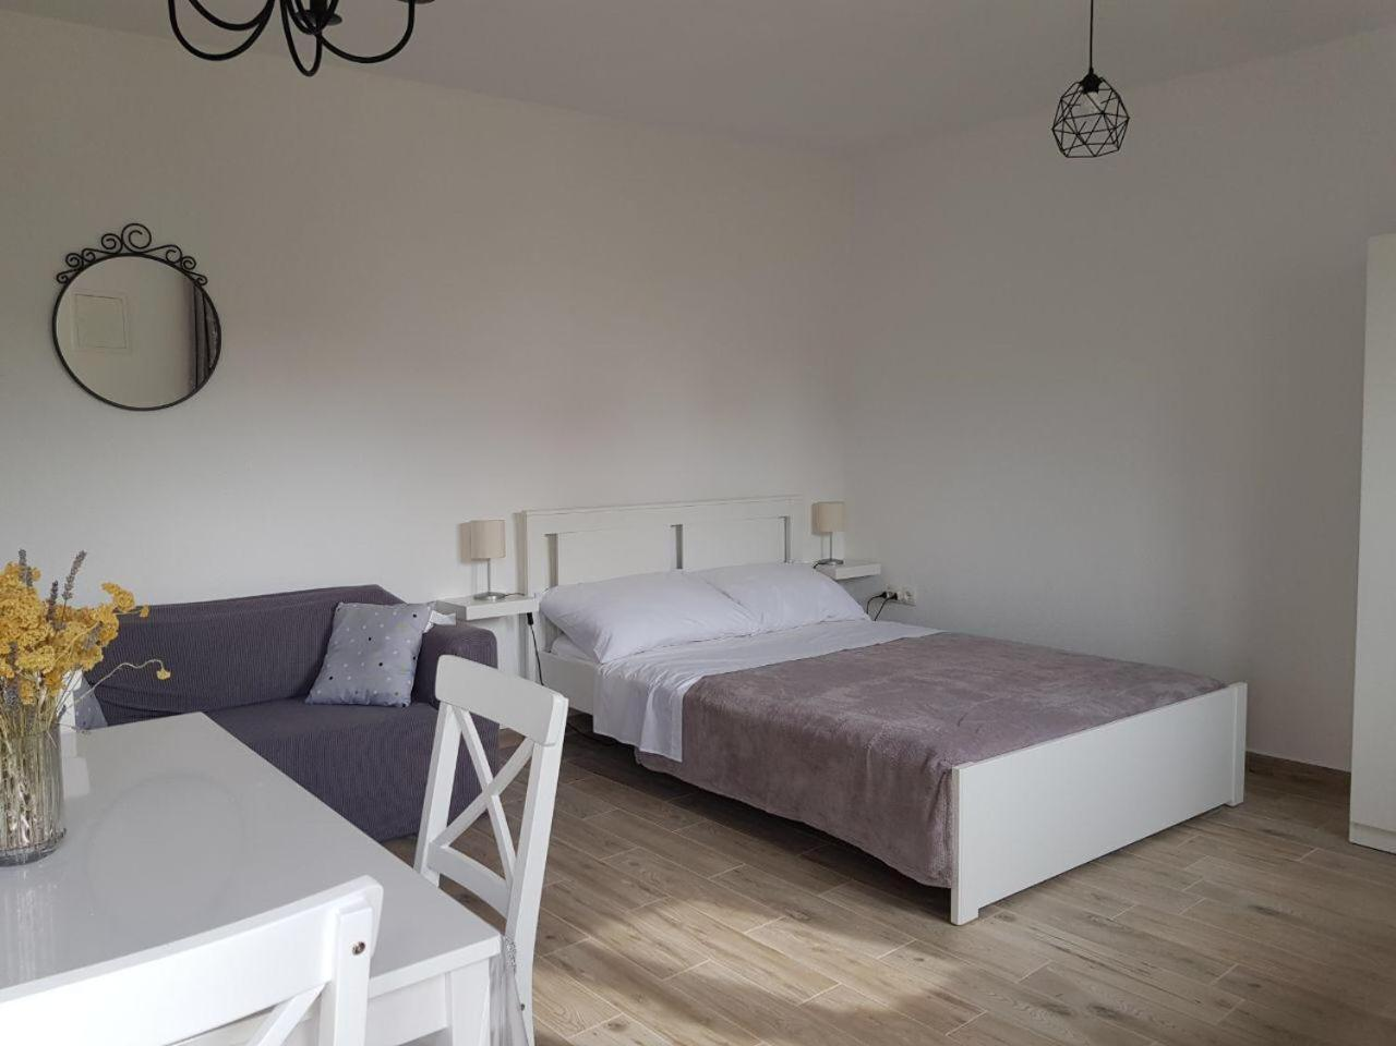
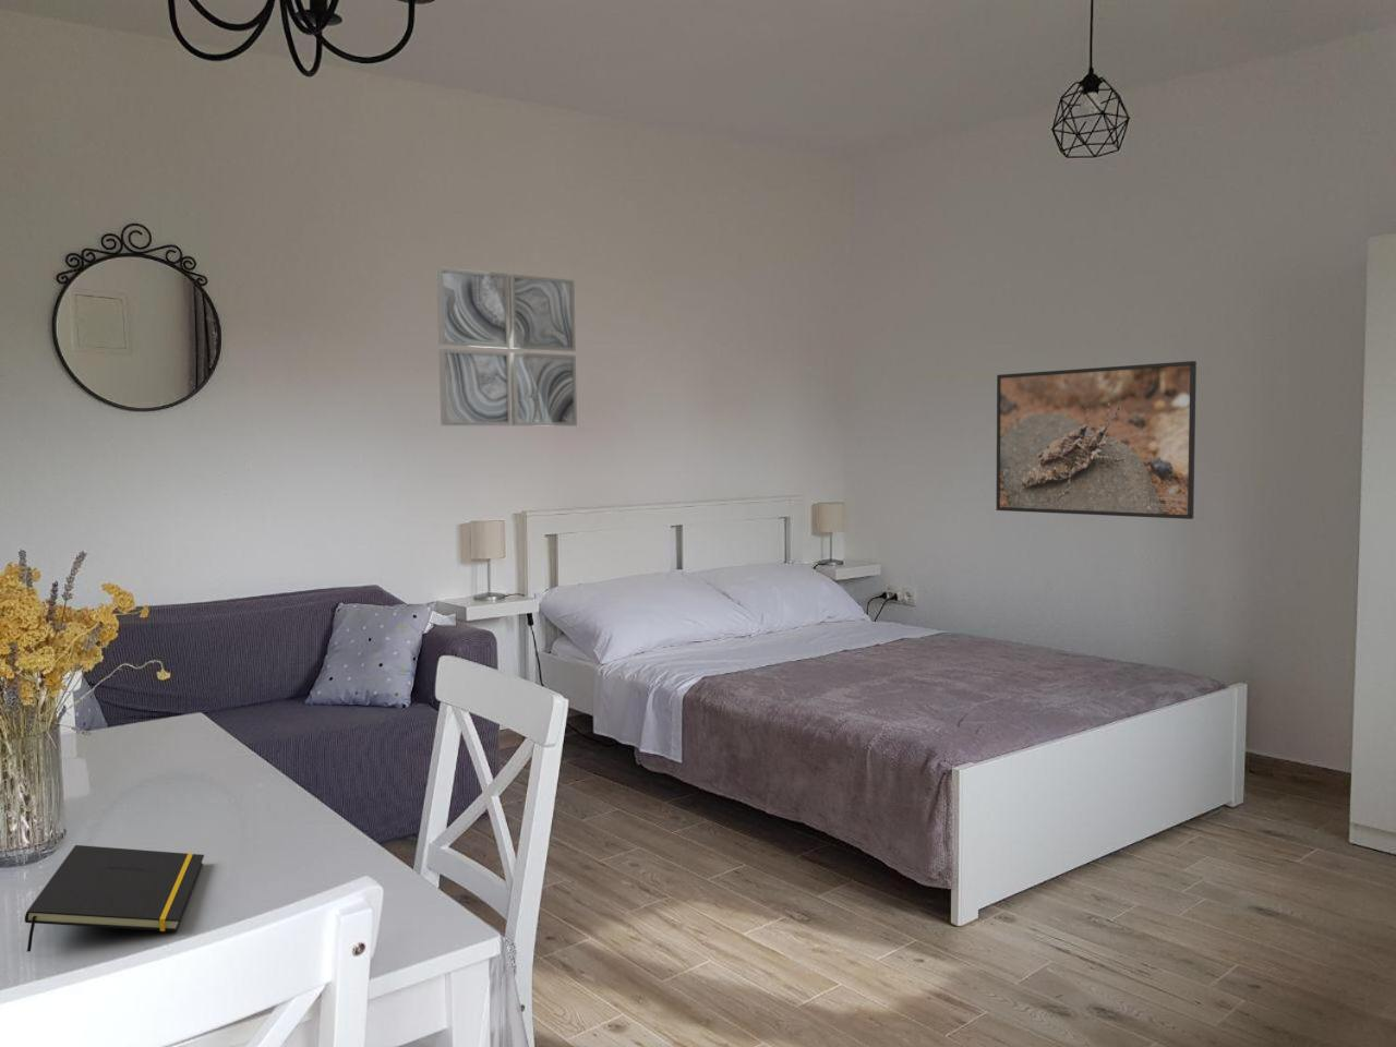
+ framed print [996,360,1197,520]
+ notepad [24,845,206,954]
+ wall art [435,266,578,427]
